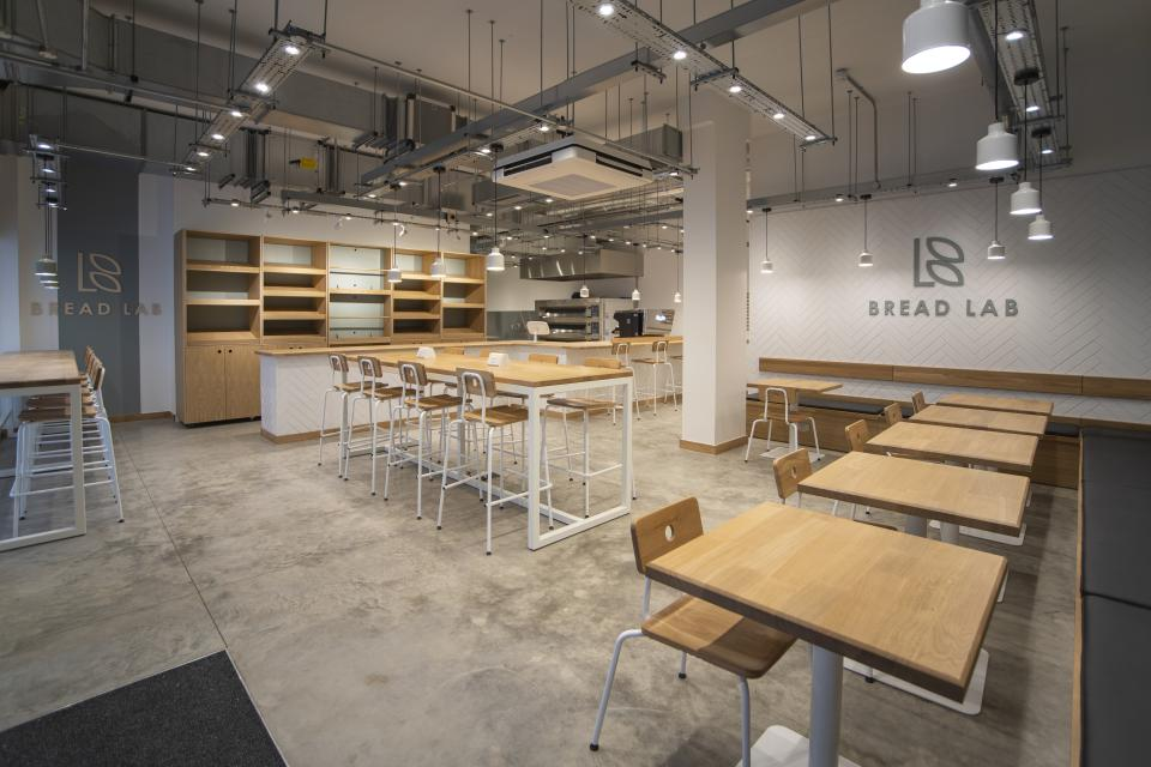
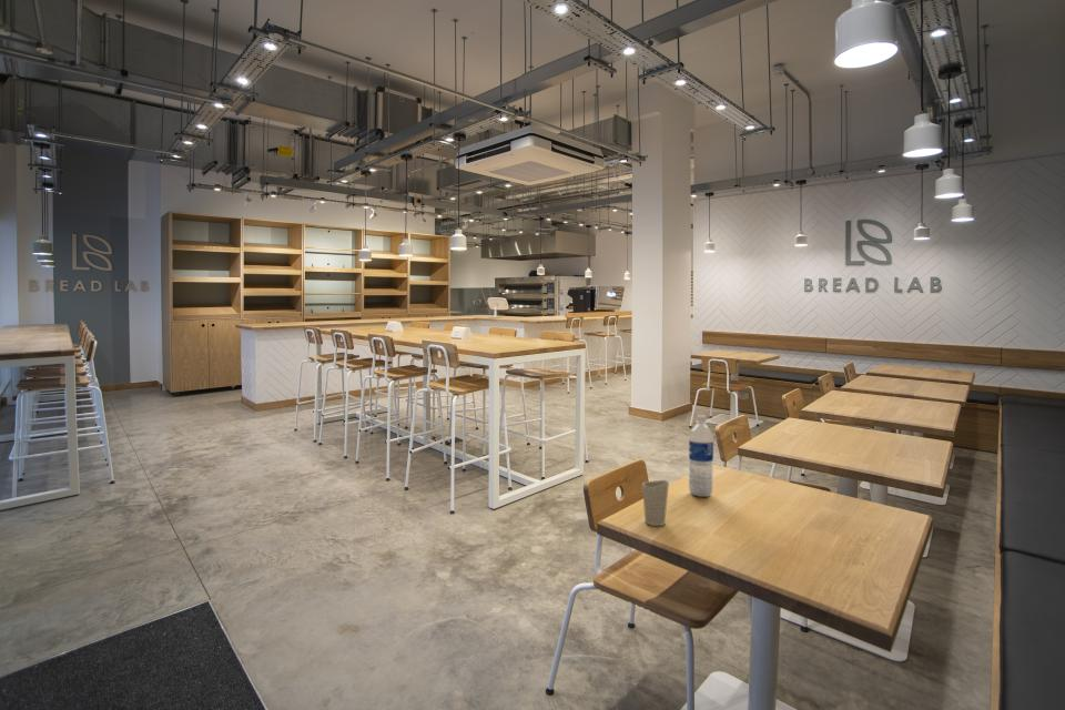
+ cup [641,479,670,527]
+ water bottle [688,414,714,498]
